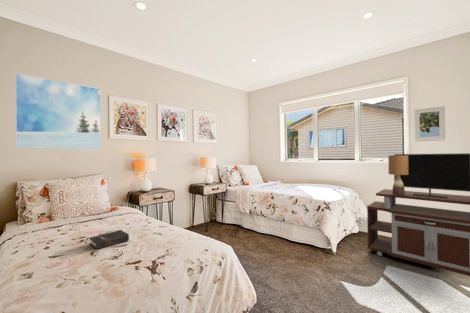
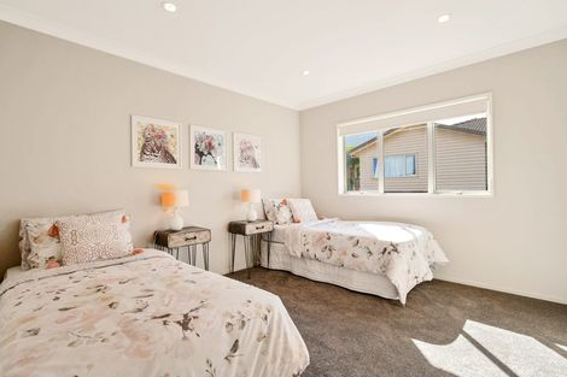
- hardback book [88,229,130,250]
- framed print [14,72,102,150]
- tv stand [366,152,470,277]
- table lamp [387,155,409,195]
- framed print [413,105,446,143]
